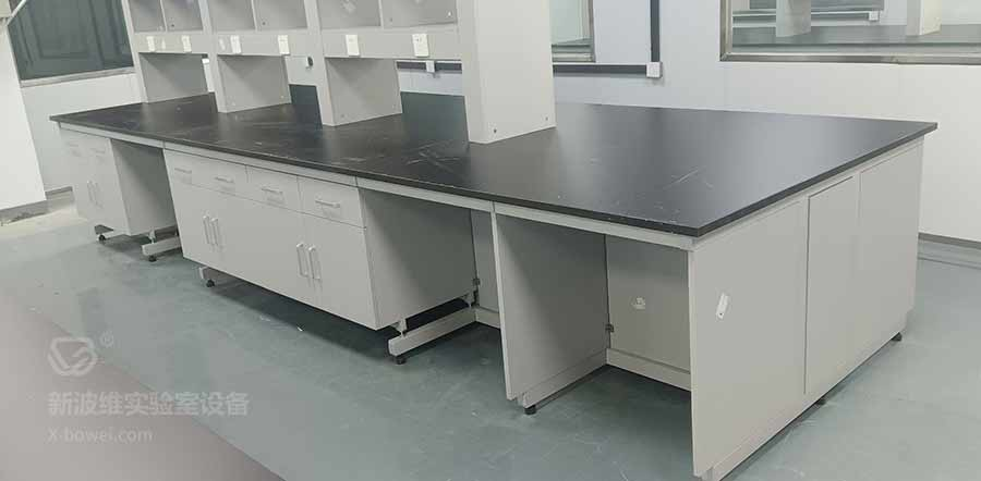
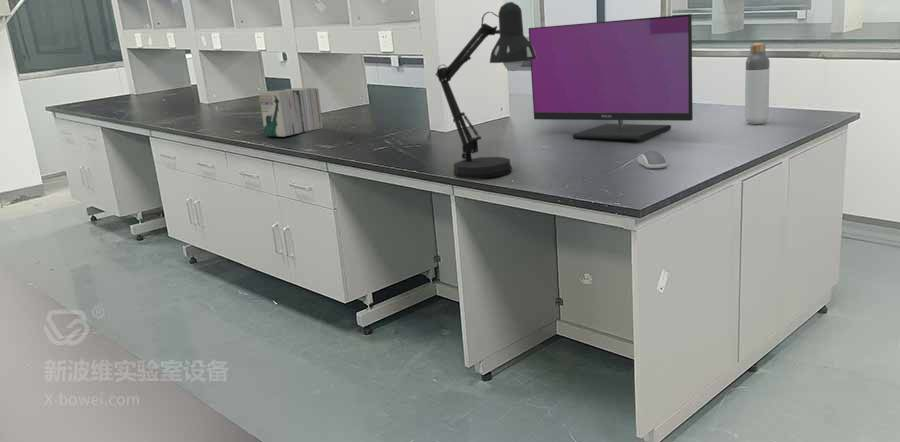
+ computer mouse [636,150,668,169]
+ desk lamp [435,1,537,179]
+ bottle [744,42,771,125]
+ books [258,87,324,138]
+ computer monitor [528,13,694,141]
